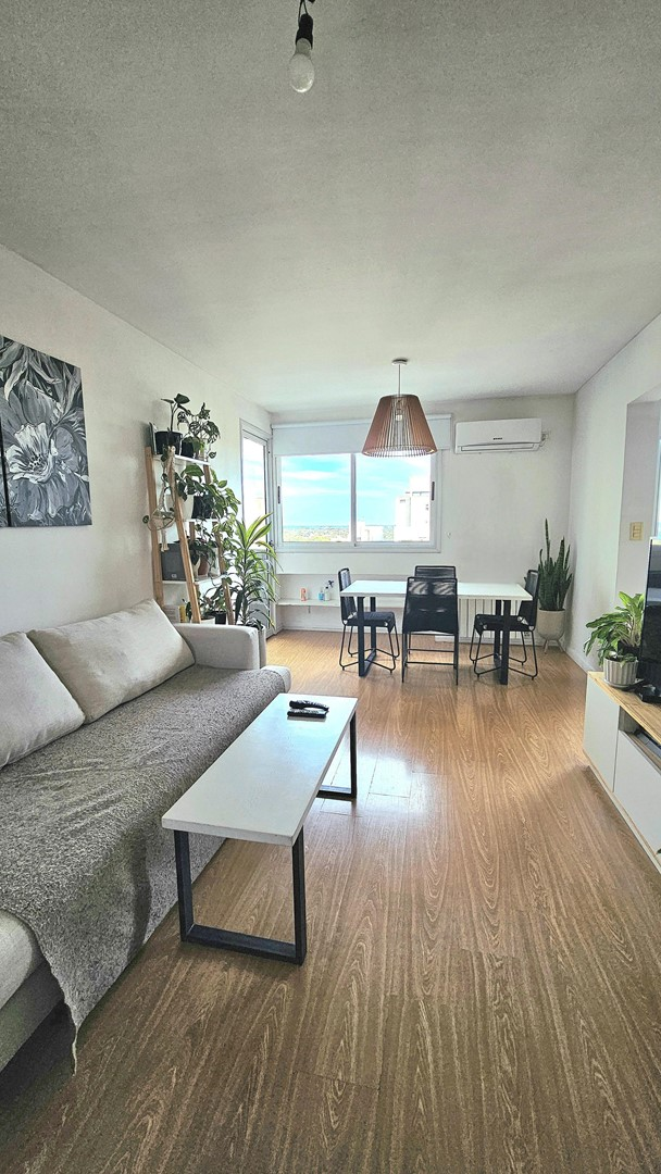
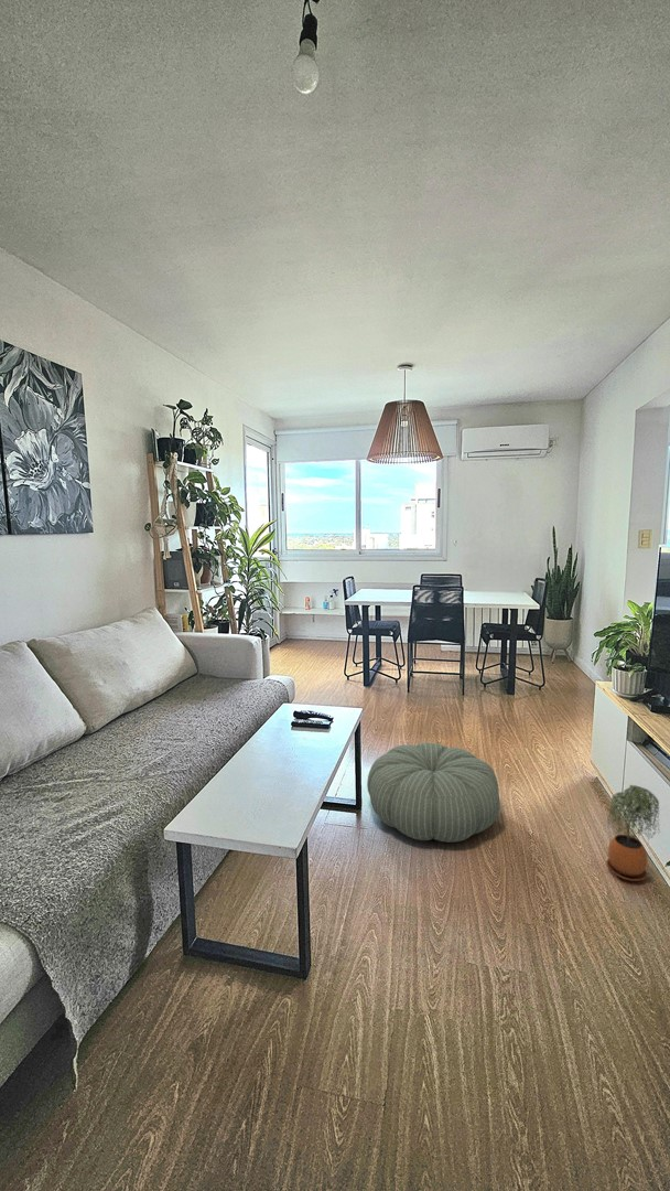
+ pouf [366,741,501,844]
+ potted plant [605,784,661,882]
